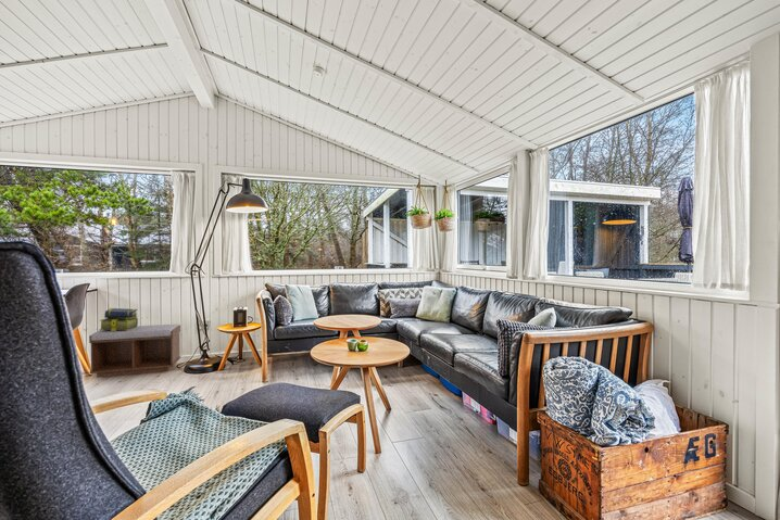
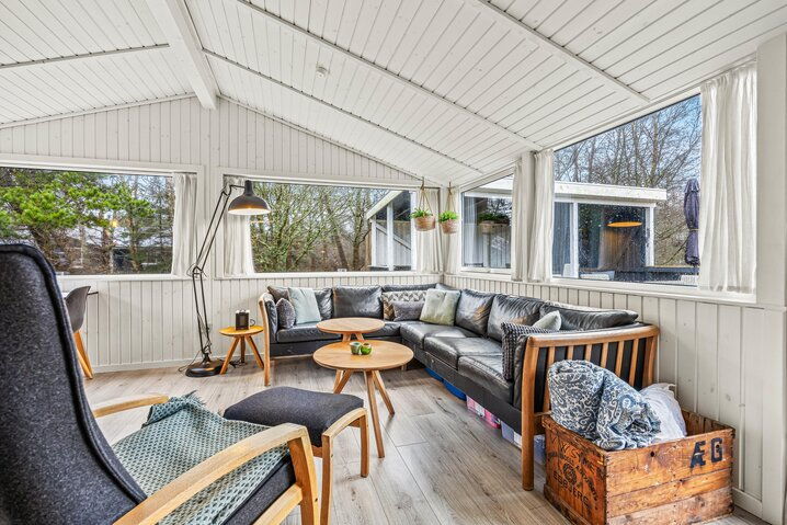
- stack of books [98,307,139,331]
- bench [88,324,181,379]
